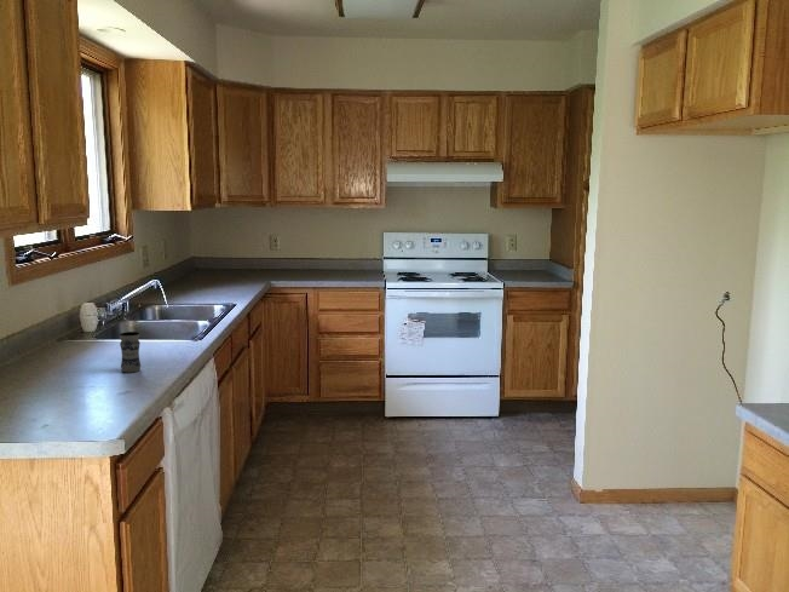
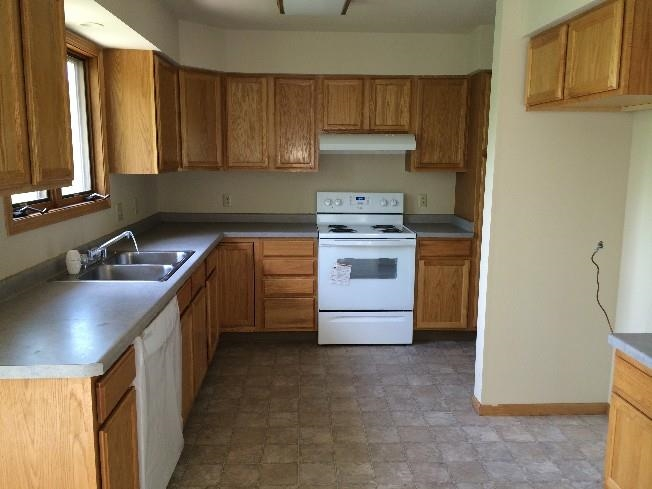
- jar [119,331,142,374]
